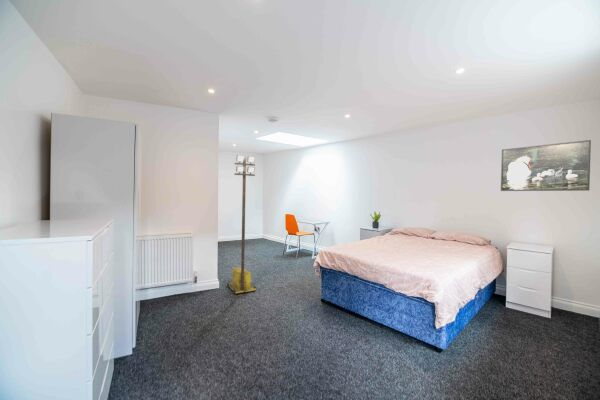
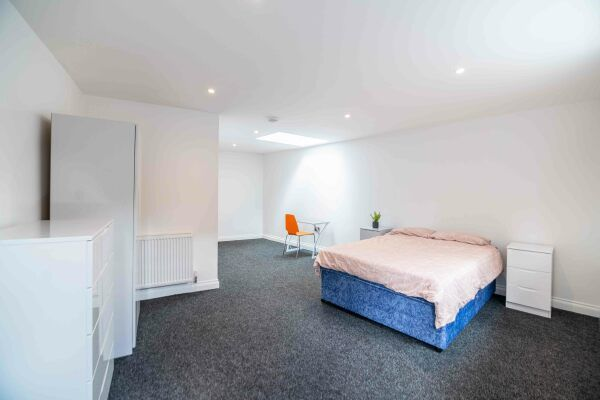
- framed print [500,139,592,192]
- portable light tower [226,154,257,295]
